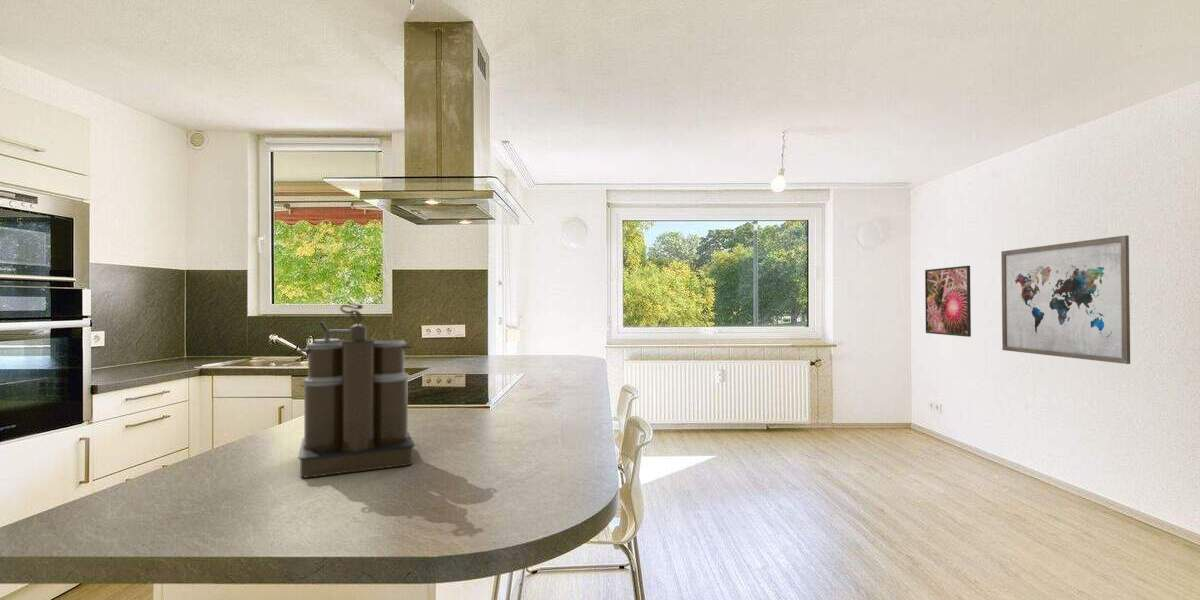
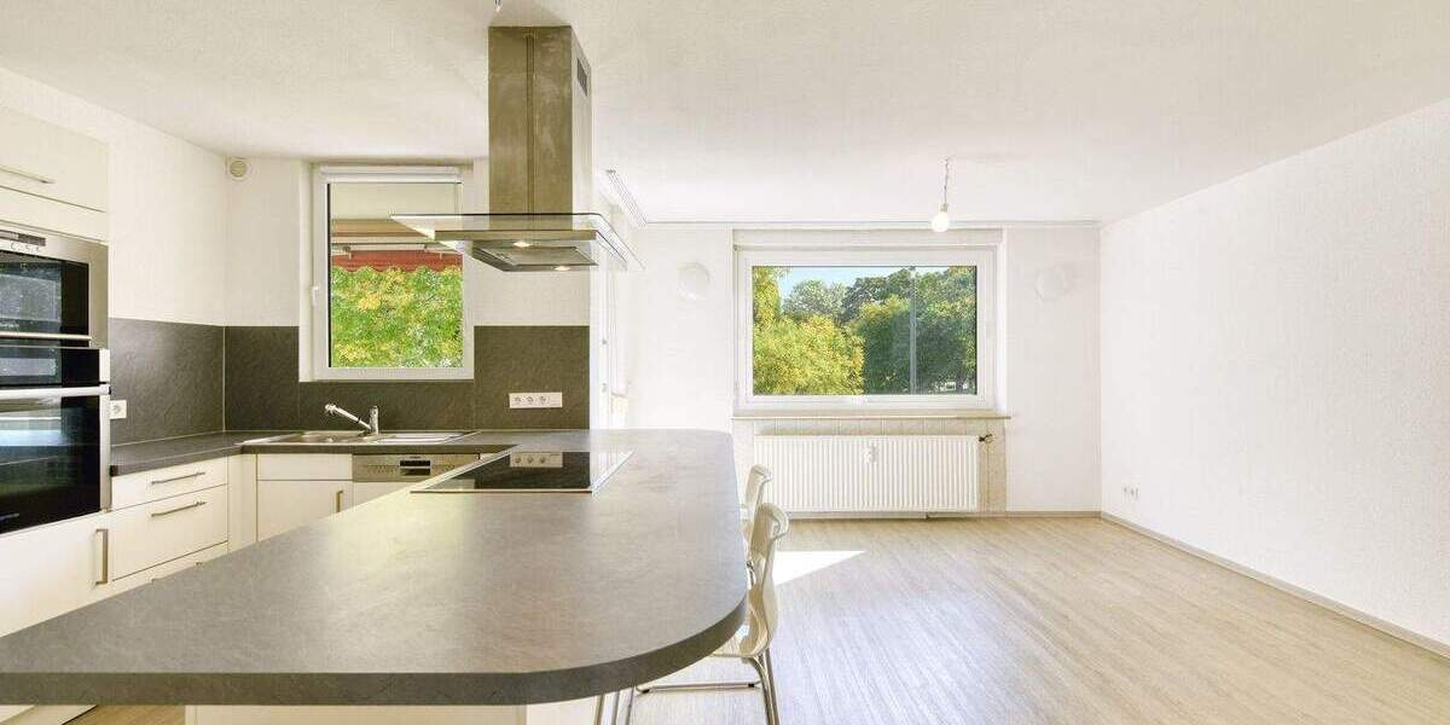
- coffee maker [297,300,416,479]
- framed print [924,265,972,338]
- wall art [1000,234,1131,365]
